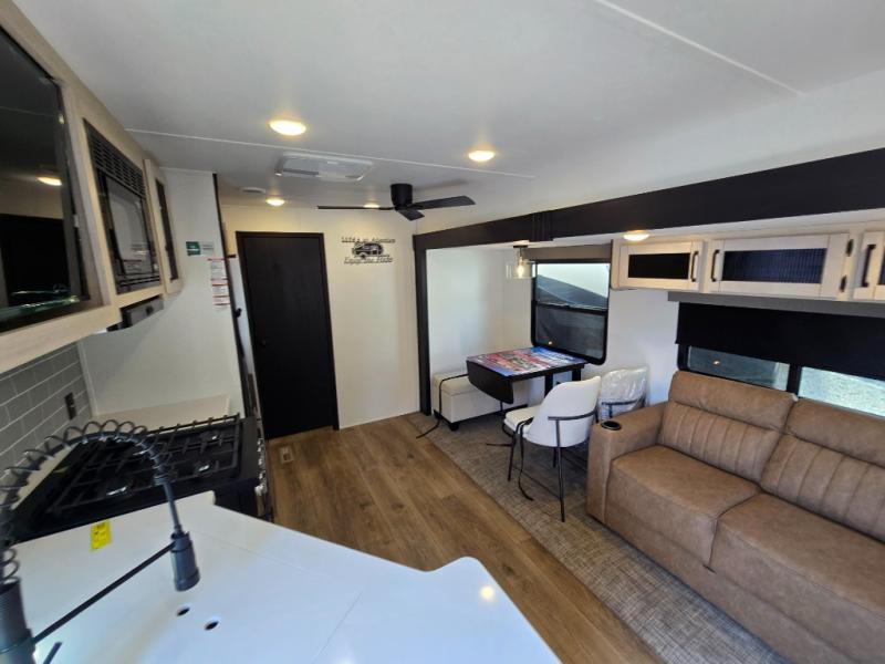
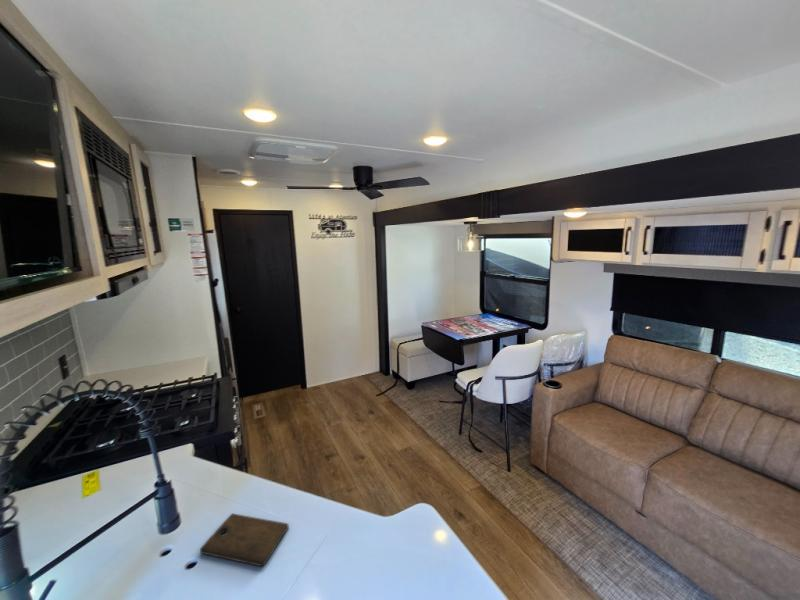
+ cutting board [199,513,290,567]
